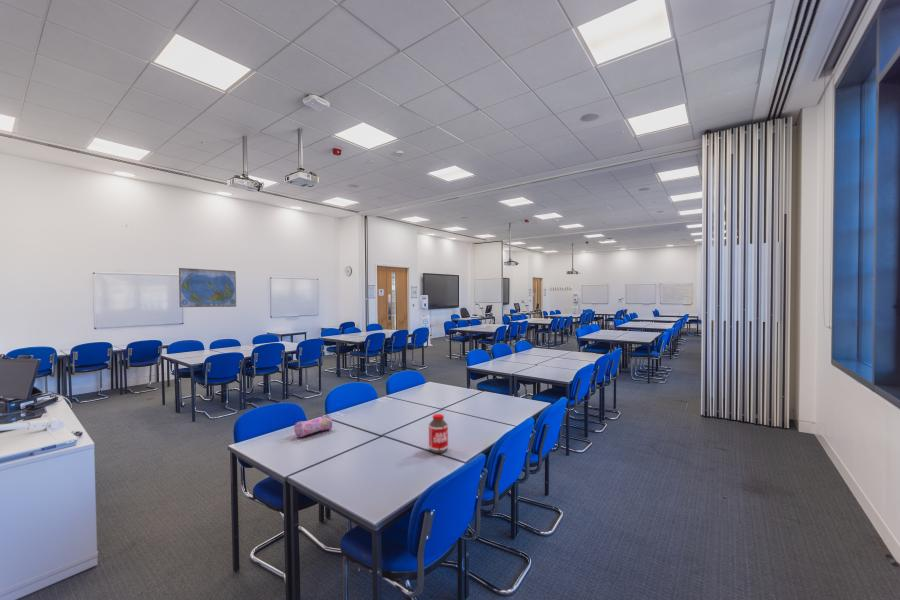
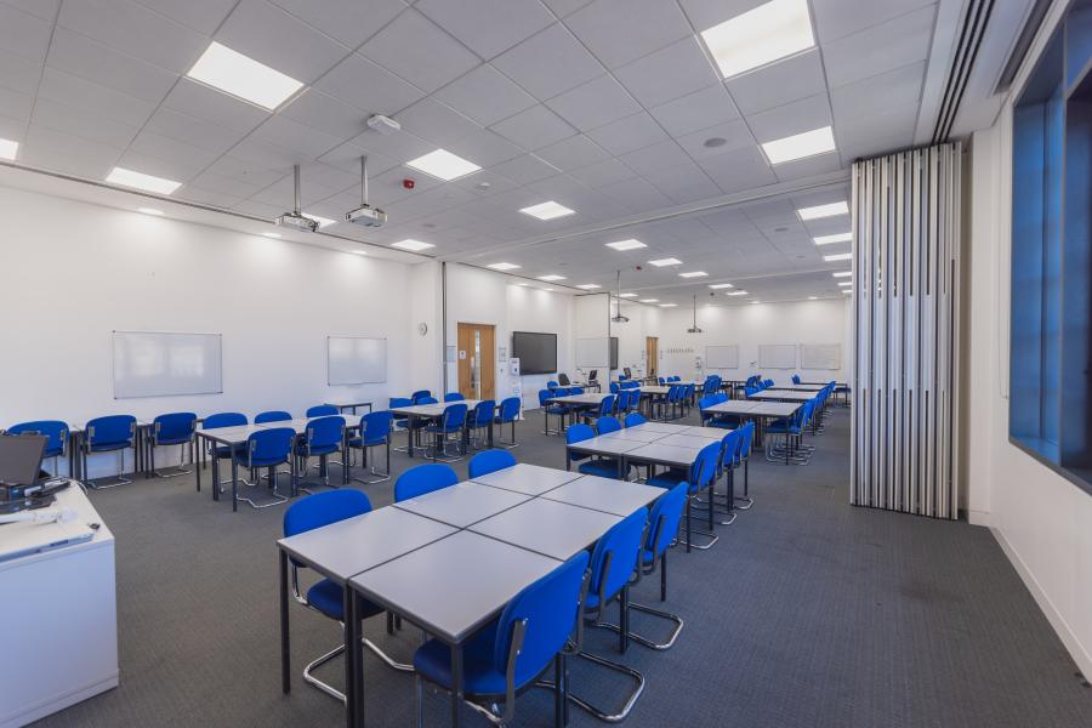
- bottle [428,413,449,454]
- pencil case [293,413,333,438]
- world map [178,267,237,308]
